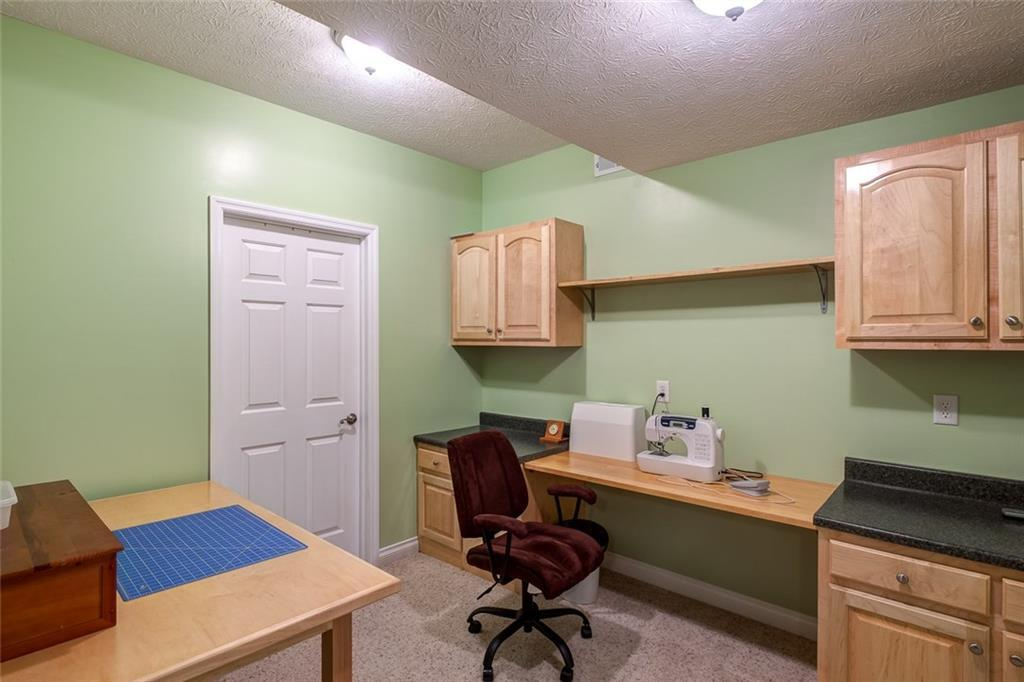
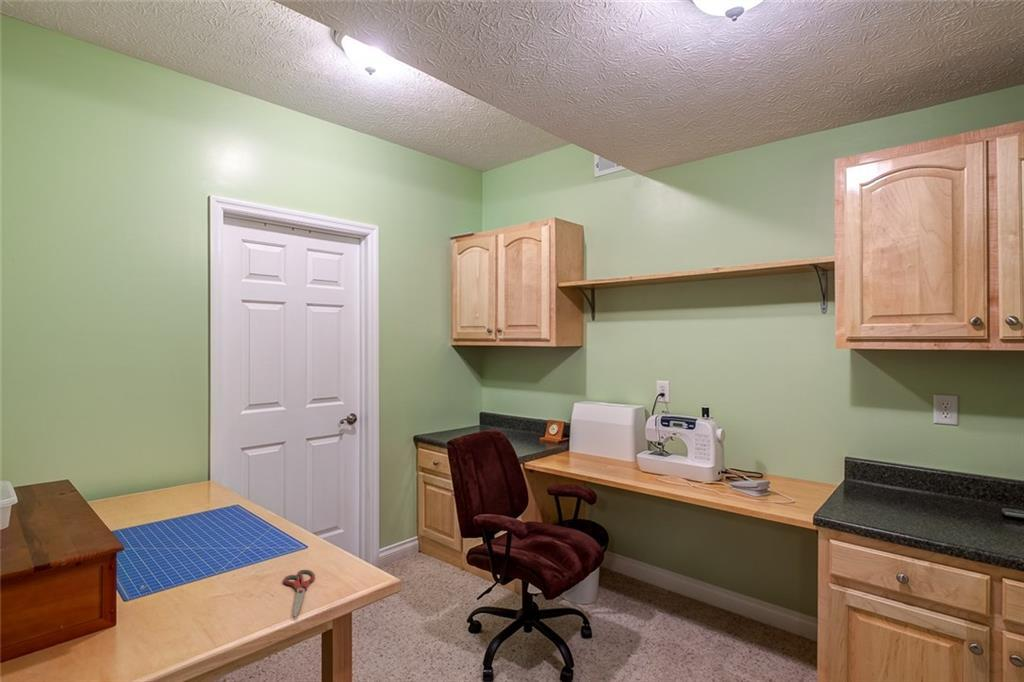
+ shears [282,569,316,617]
